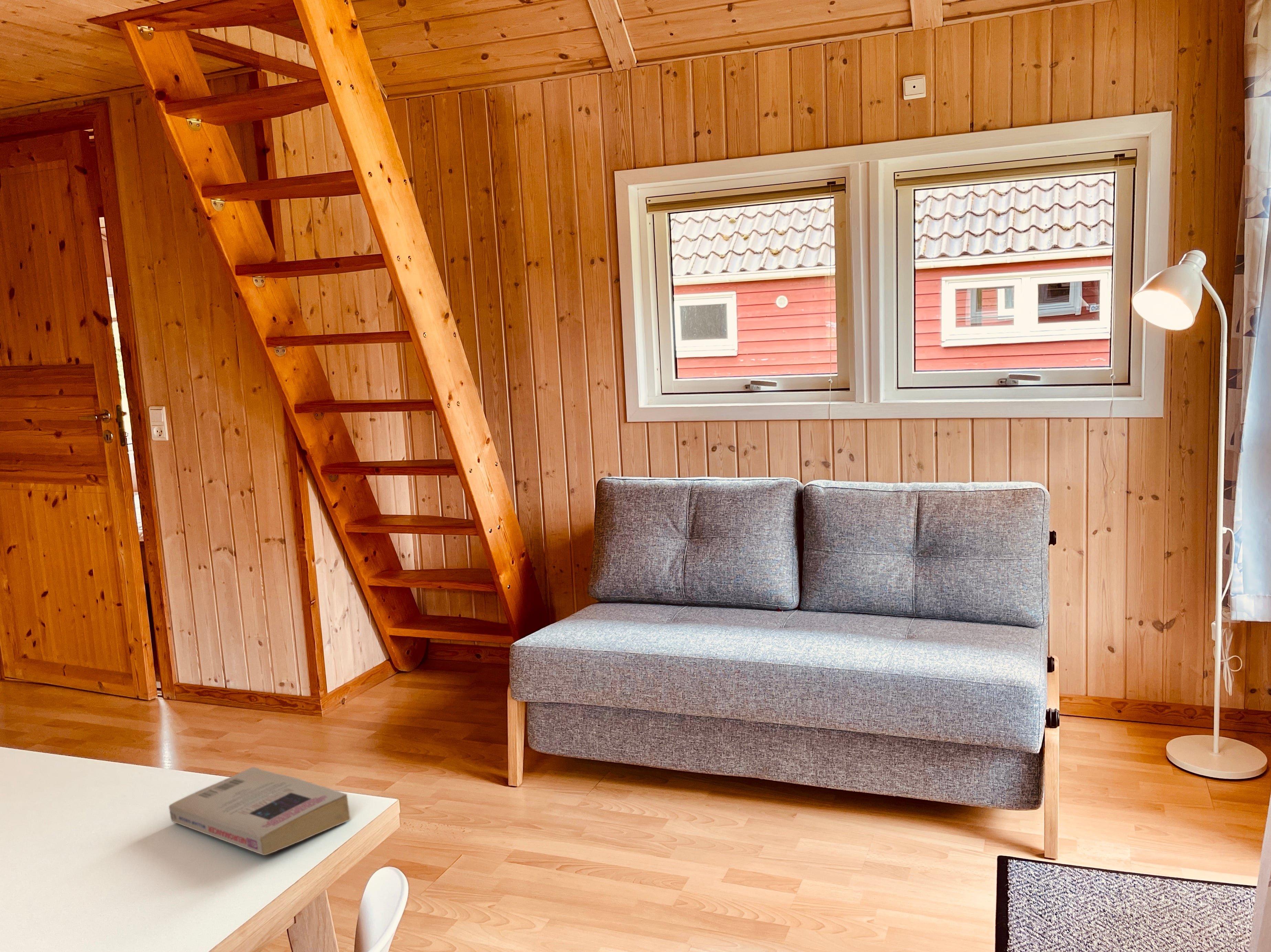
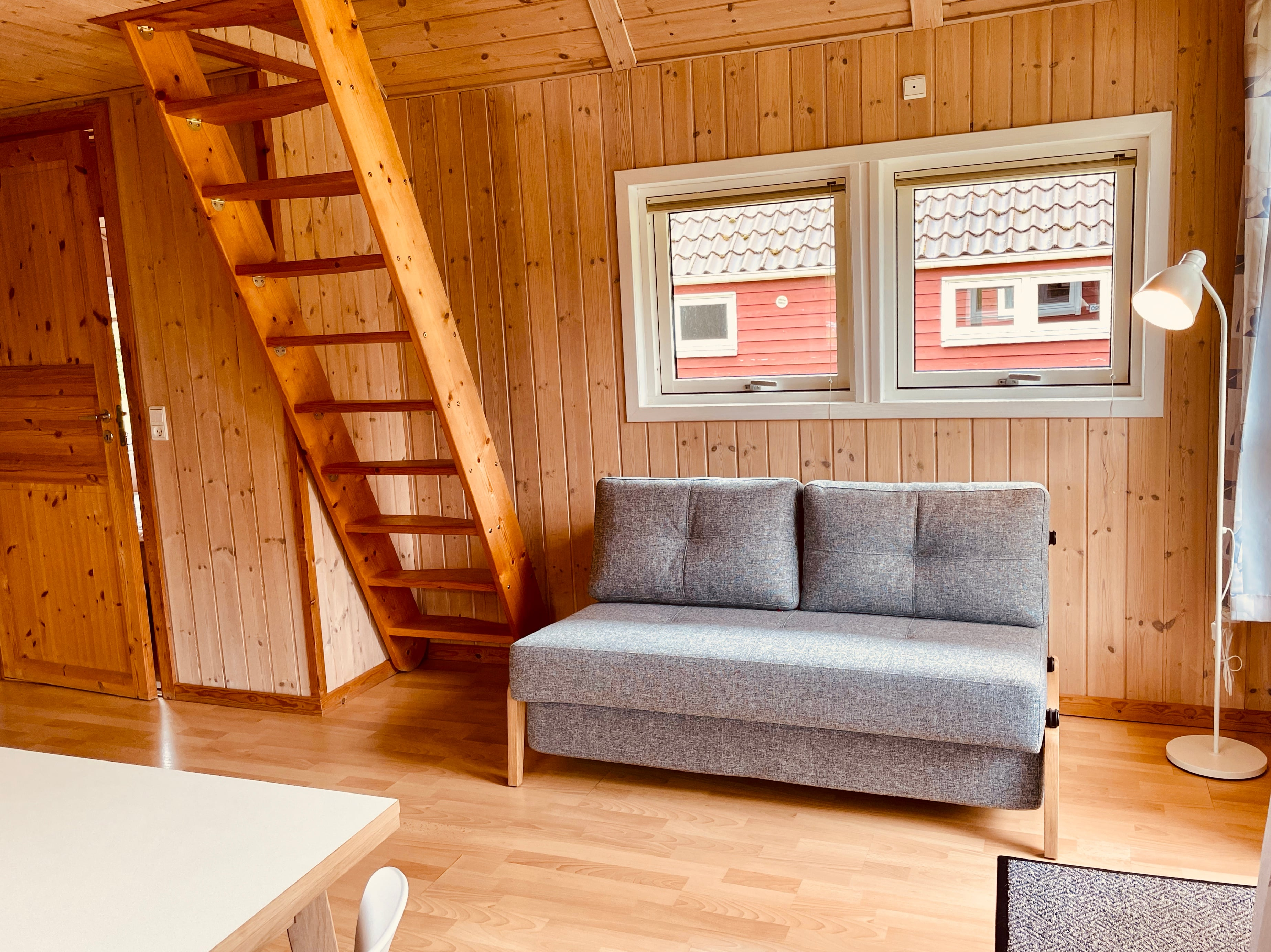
- book [169,766,351,856]
